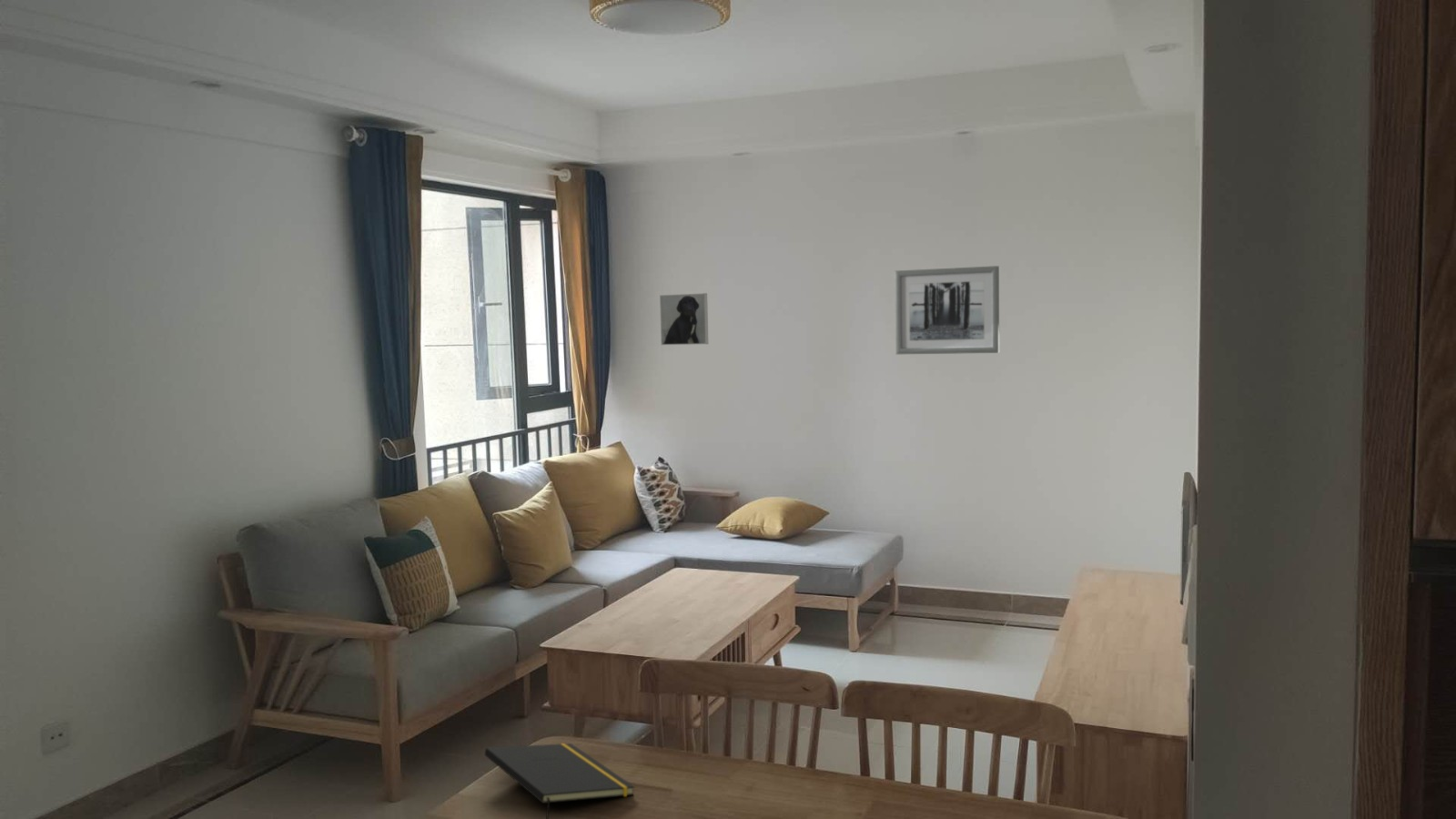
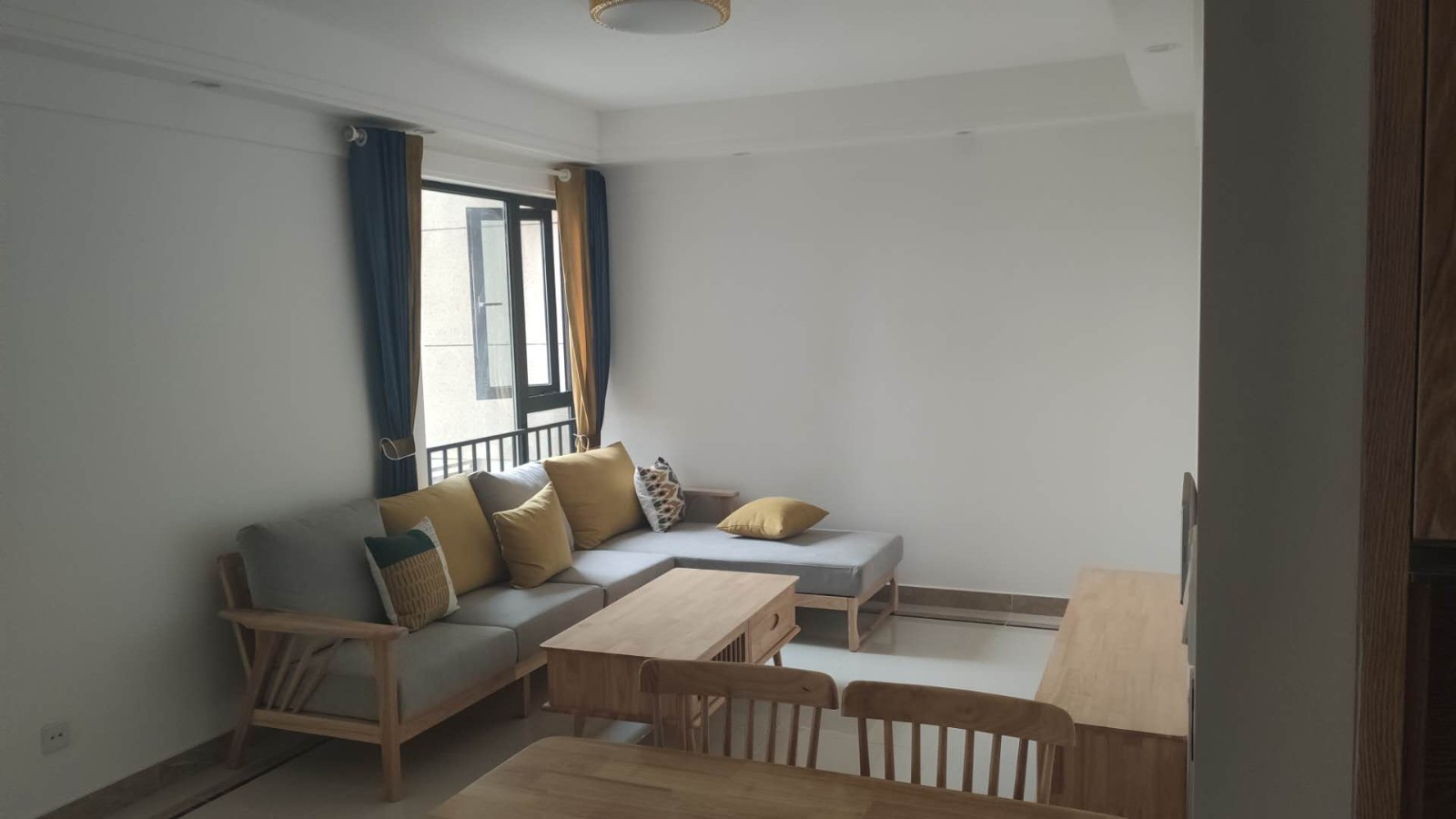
- notepad [484,743,635,819]
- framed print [659,292,709,346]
- wall art [894,265,1000,355]
